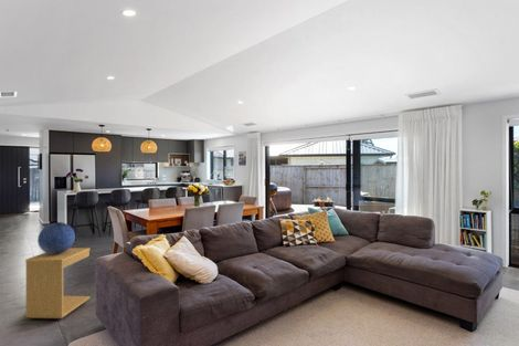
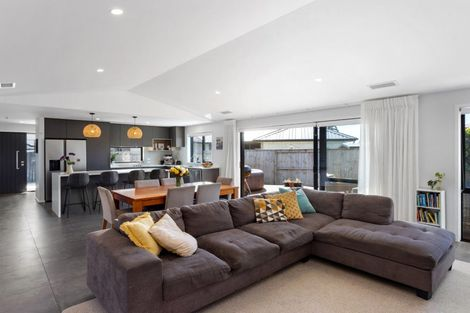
- decorative sphere [36,221,76,254]
- side table [24,247,91,319]
